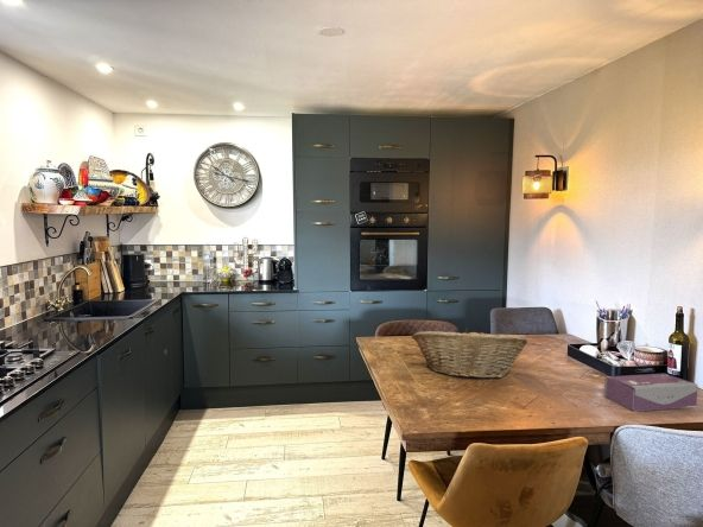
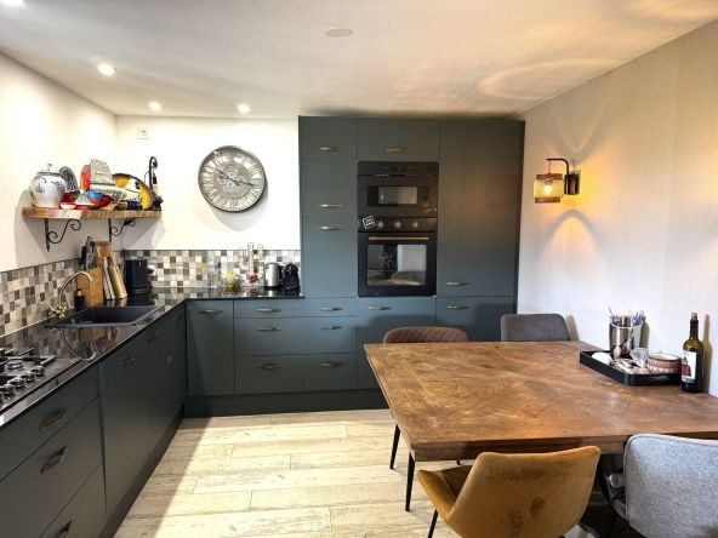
- fruit basket [411,326,528,380]
- tissue box [603,373,698,413]
